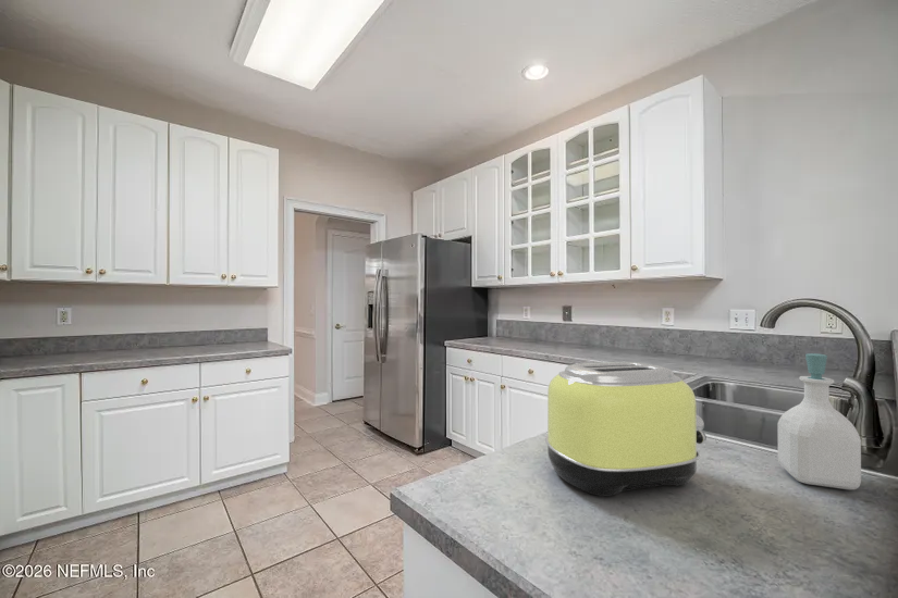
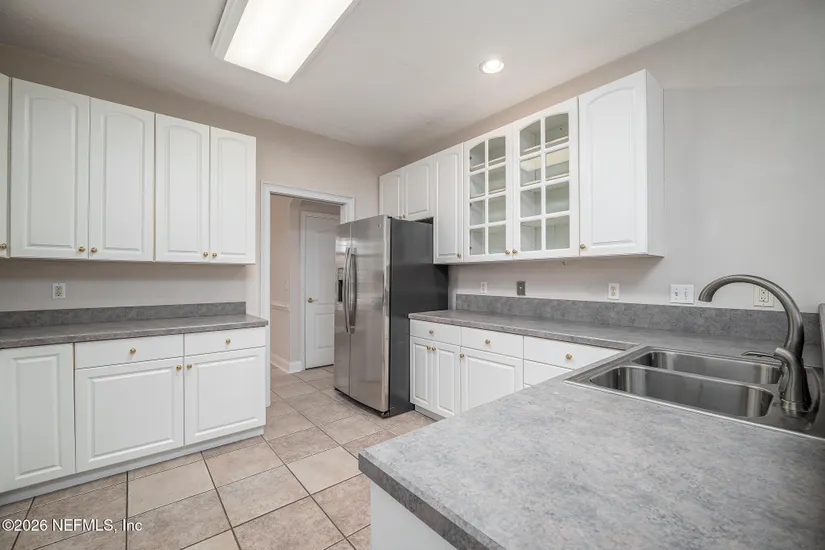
- toaster [544,361,708,497]
- soap bottle [777,352,862,490]
